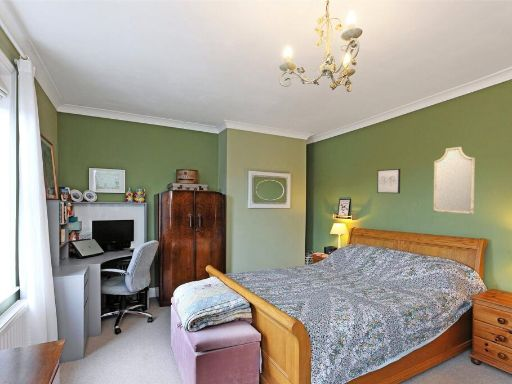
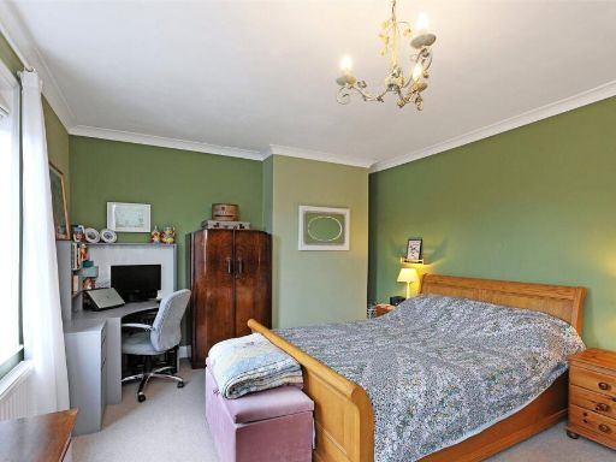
- wall art [376,168,401,194]
- home mirror [432,146,476,215]
